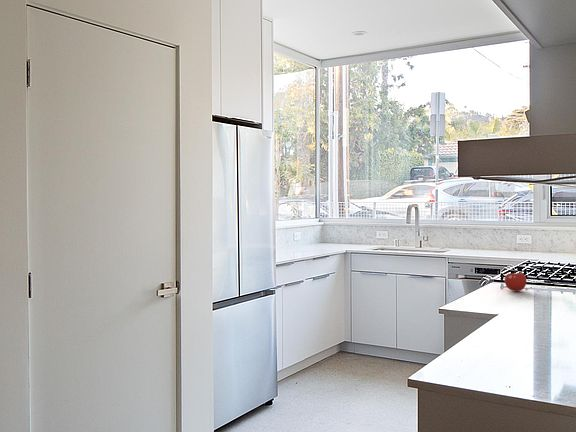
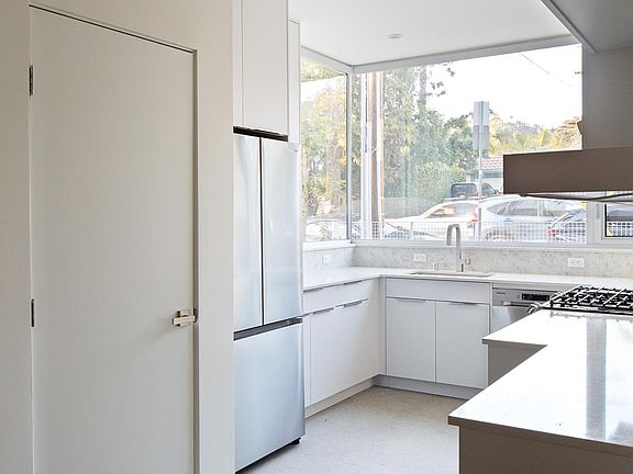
- fruit [504,269,527,292]
